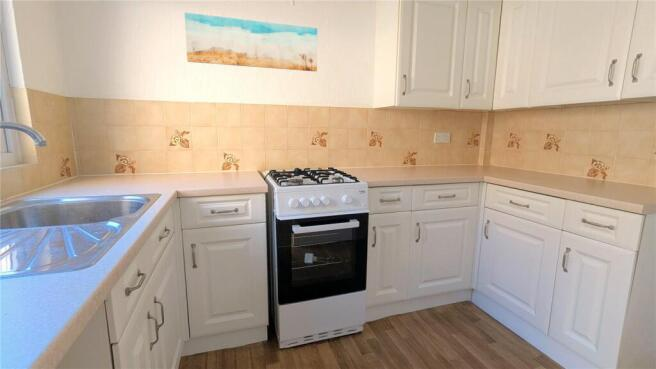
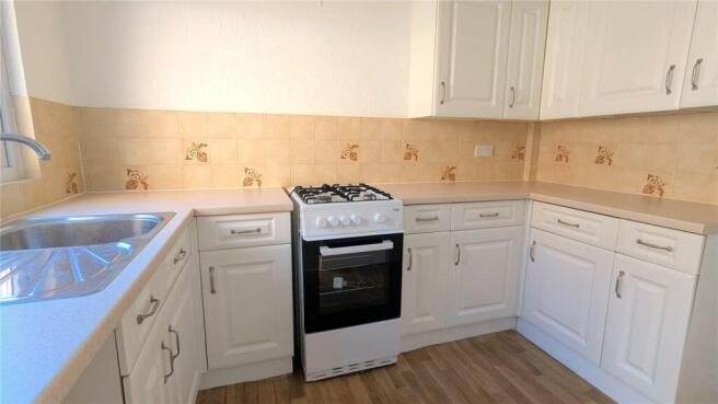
- wall art [184,12,318,72]
